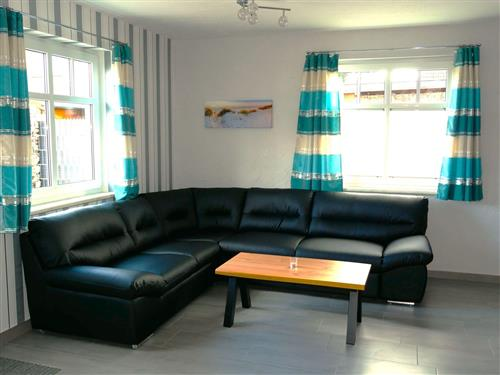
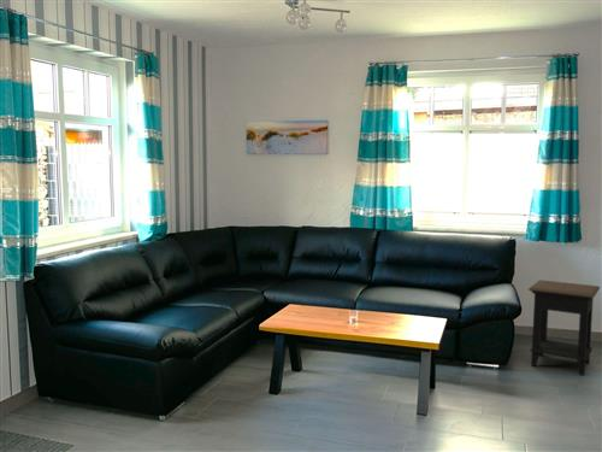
+ side table [527,278,601,376]
